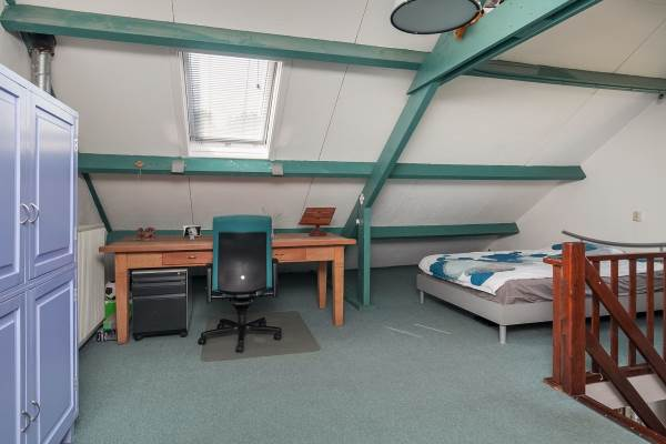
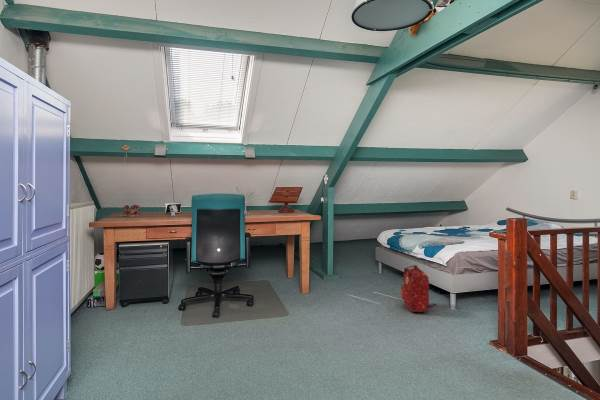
+ backpack [400,264,437,313]
